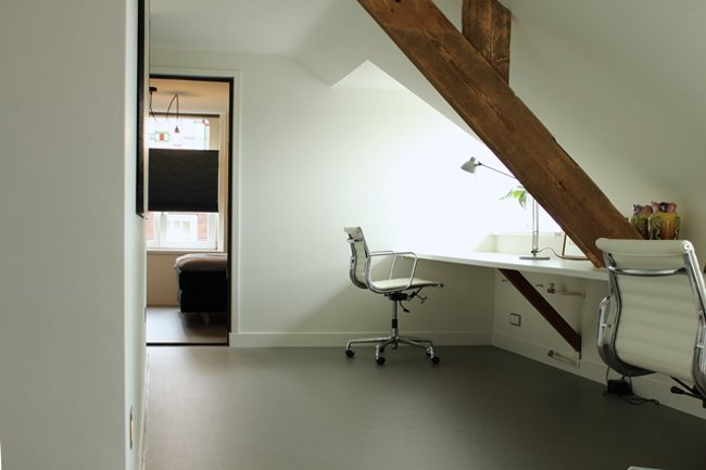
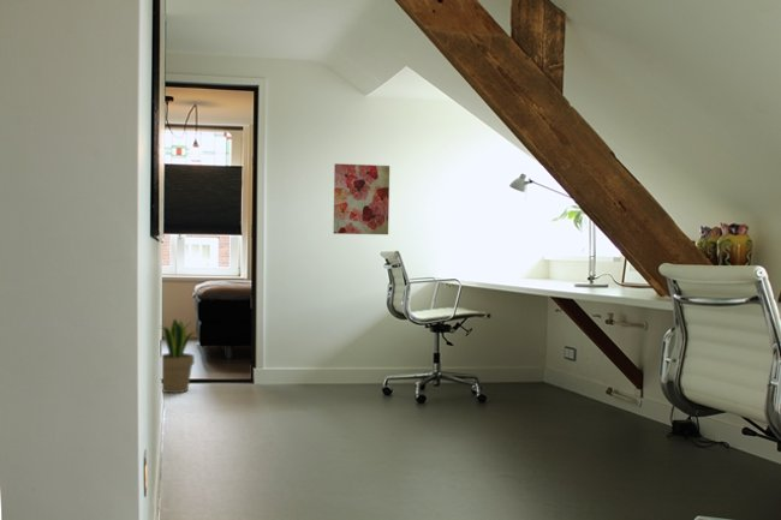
+ wall art [333,162,390,235]
+ potted plant [161,318,199,394]
